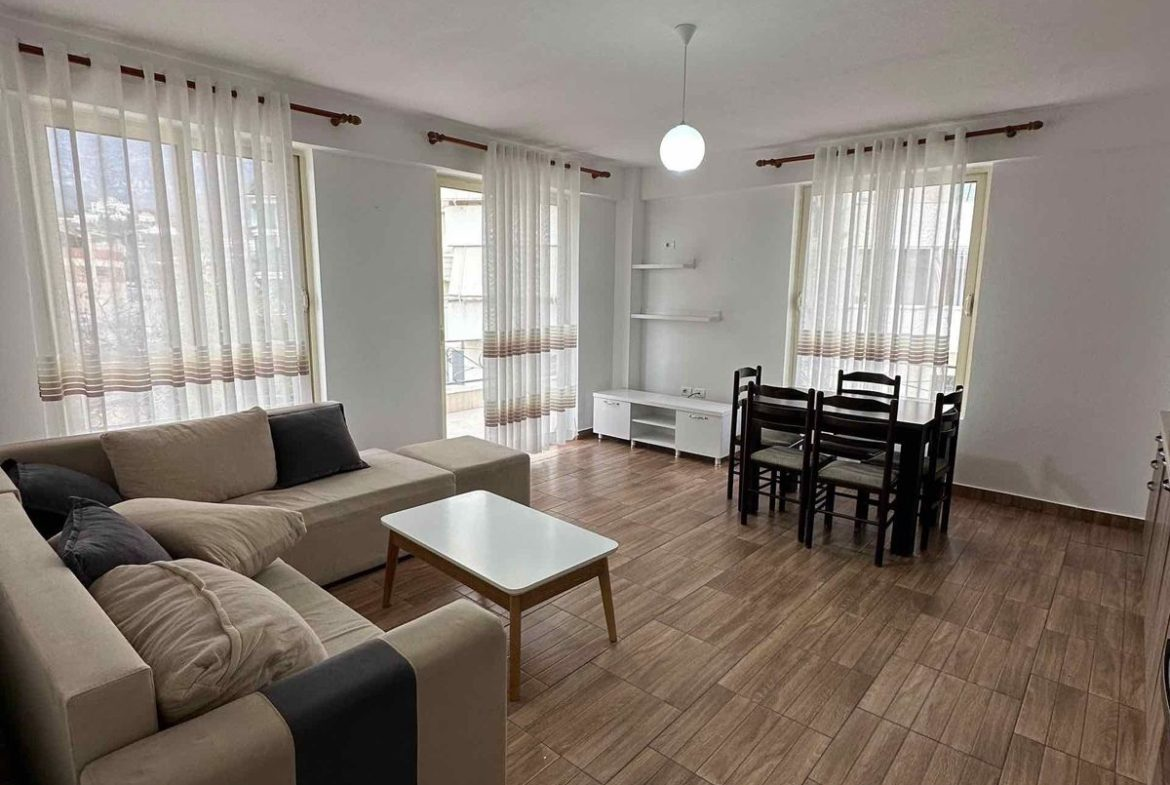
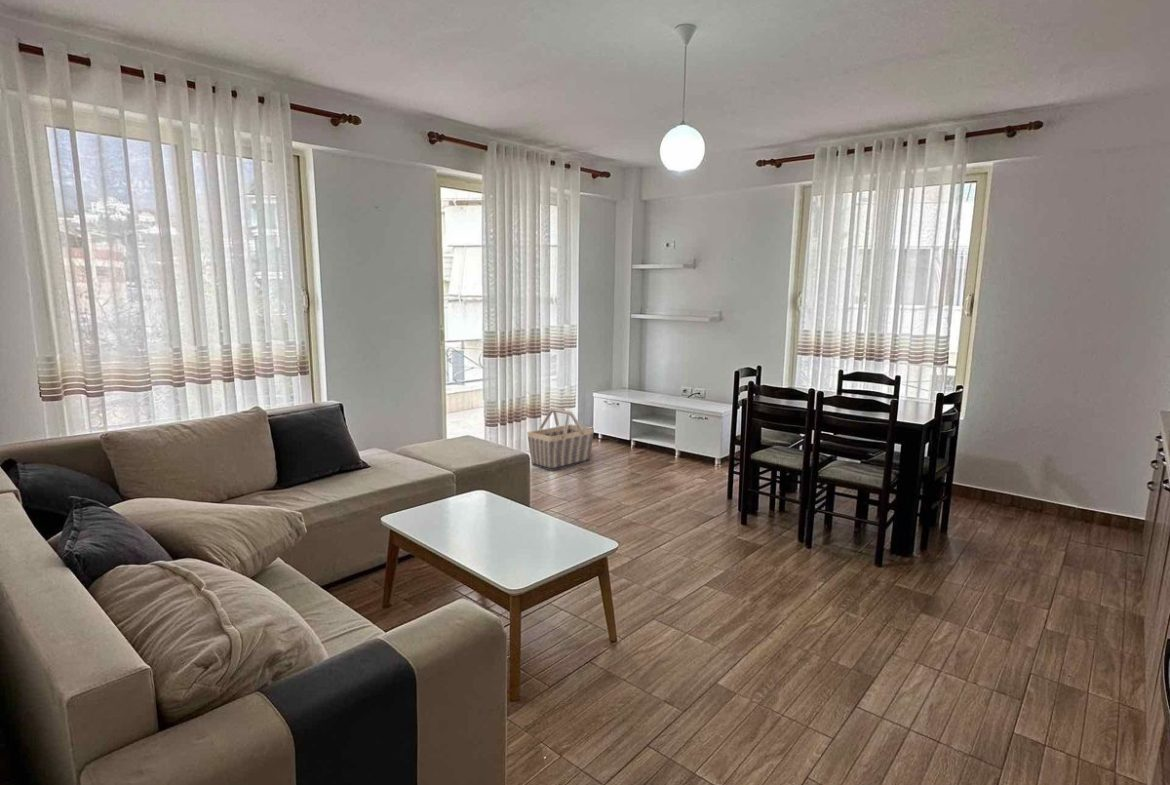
+ basket [526,408,595,472]
